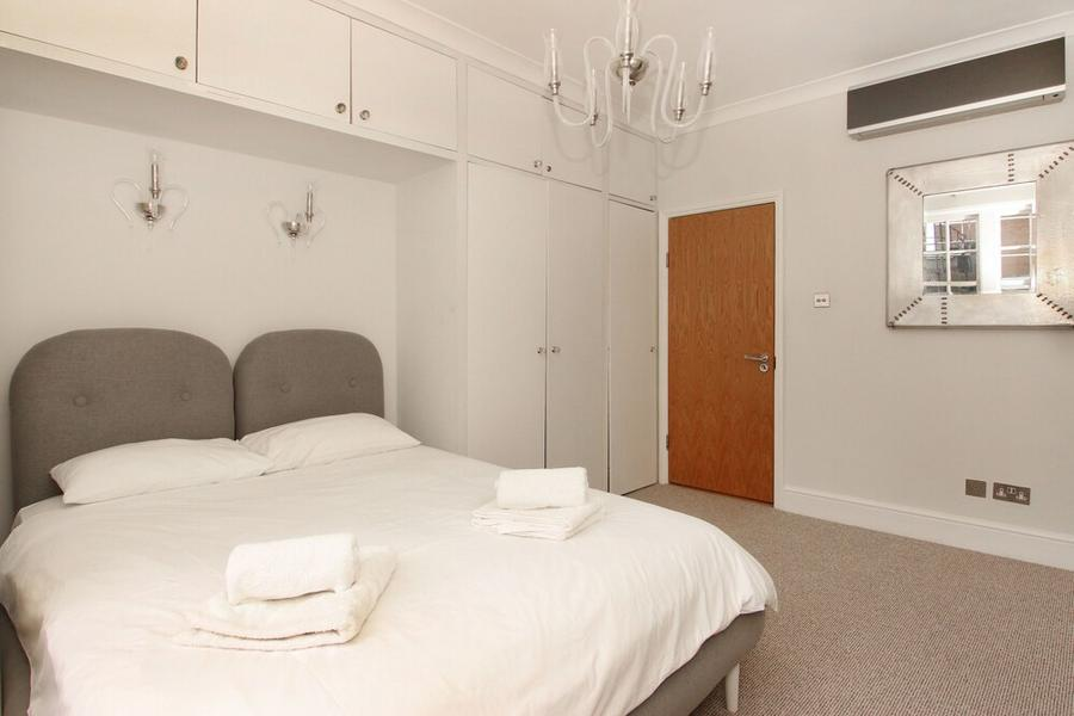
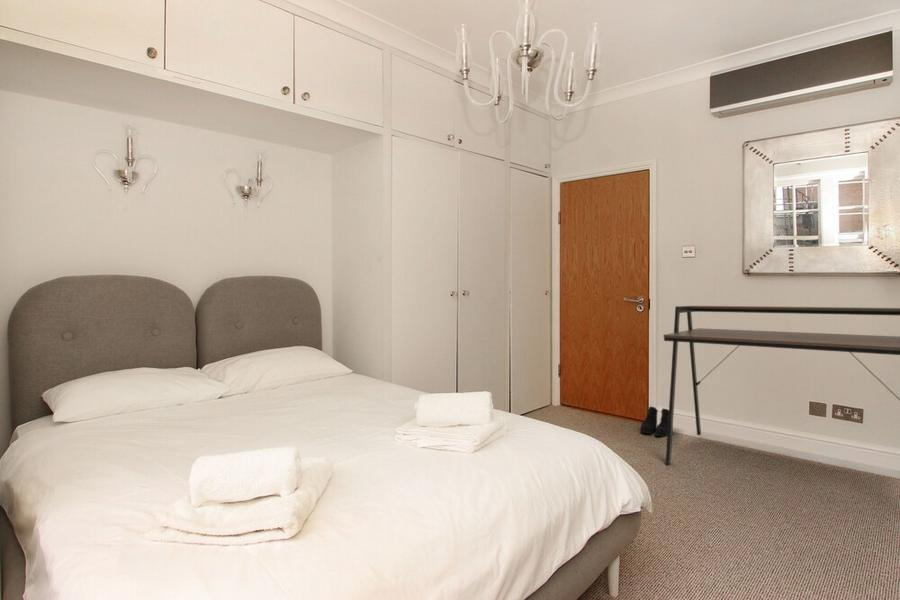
+ boots [639,405,669,438]
+ desk [662,305,900,467]
